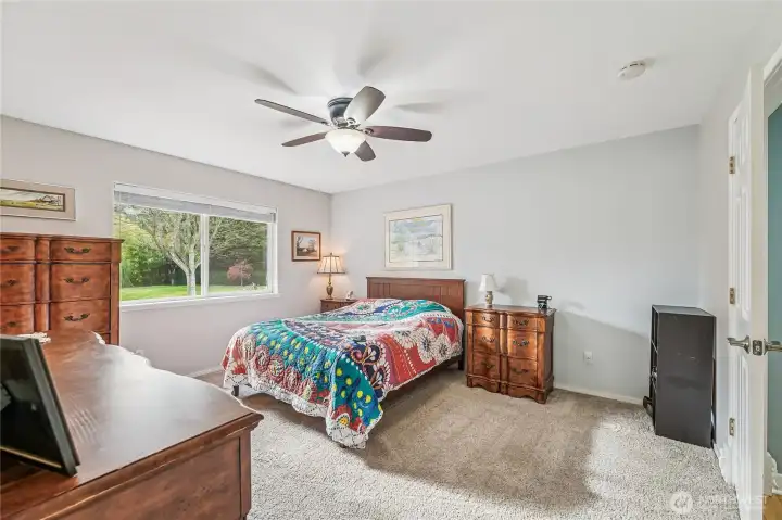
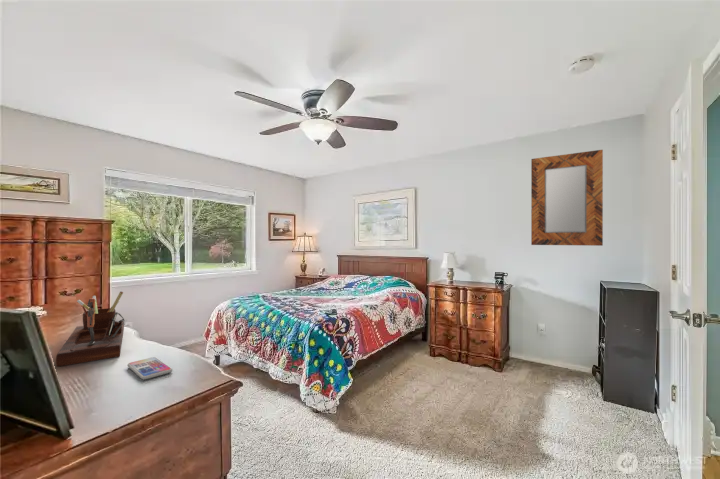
+ home mirror [530,149,604,247]
+ desk organizer [55,291,126,368]
+ smartphone [126,356,174,380]
